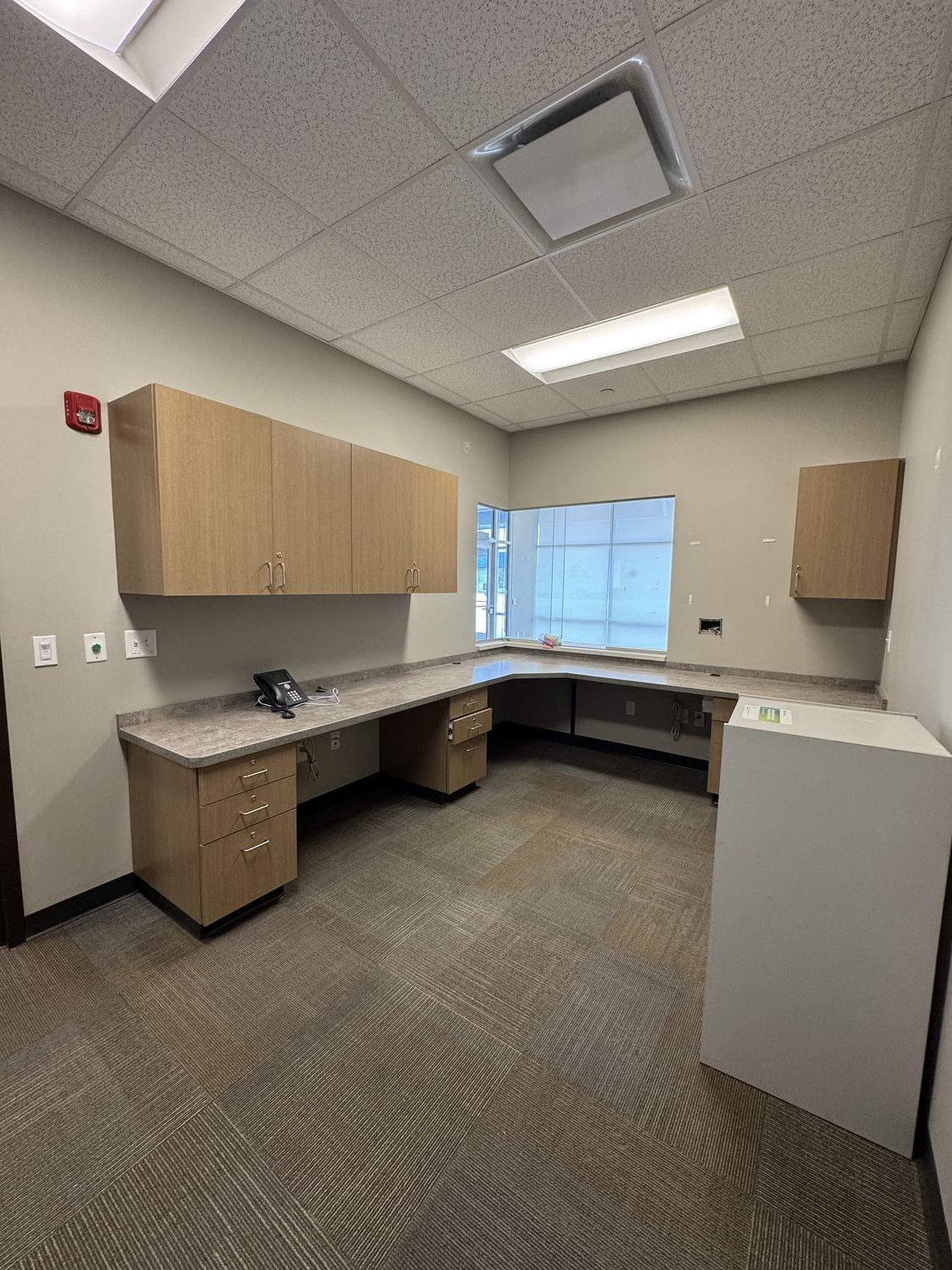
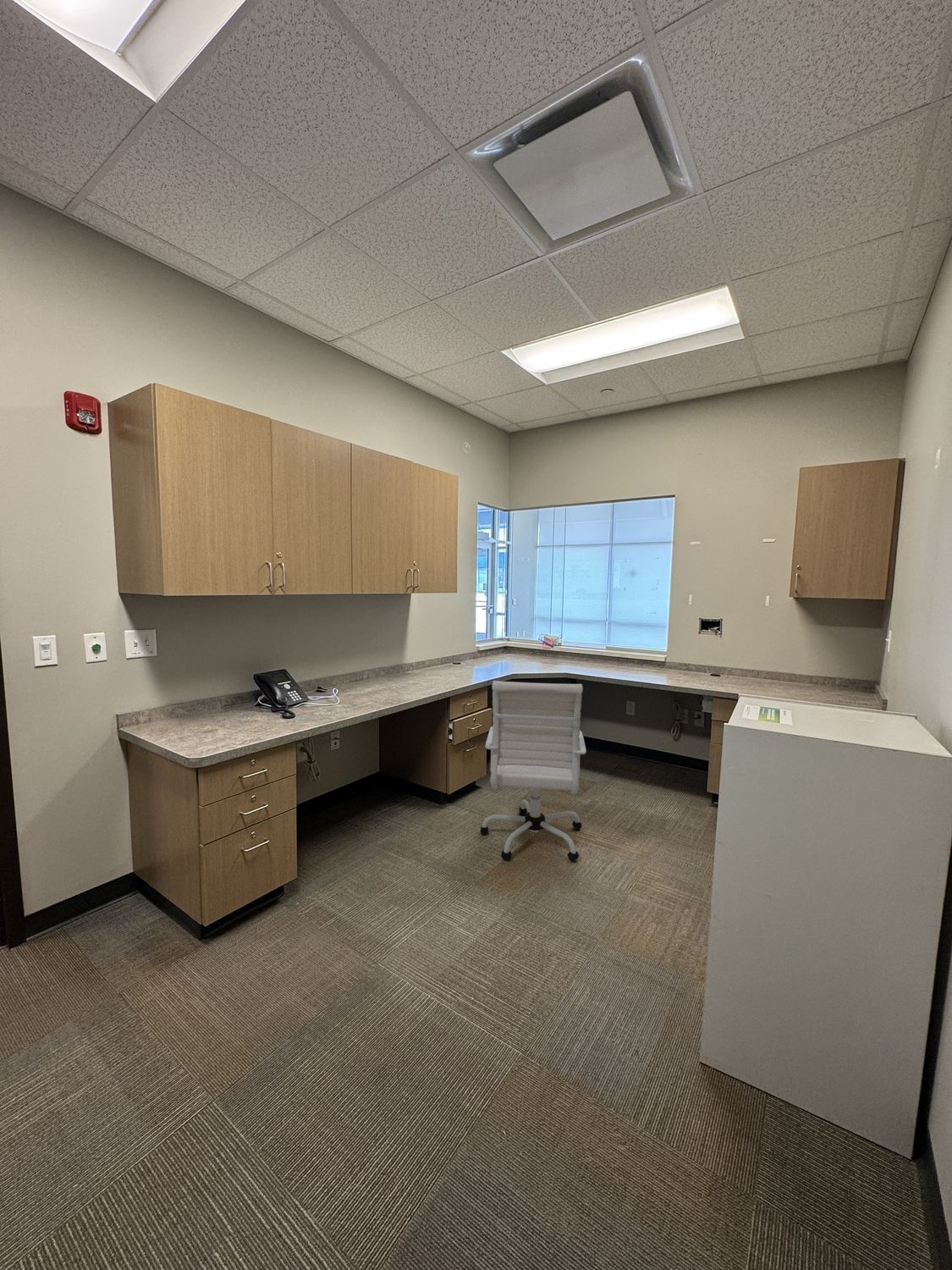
+ office chair [479,680,587,862]
